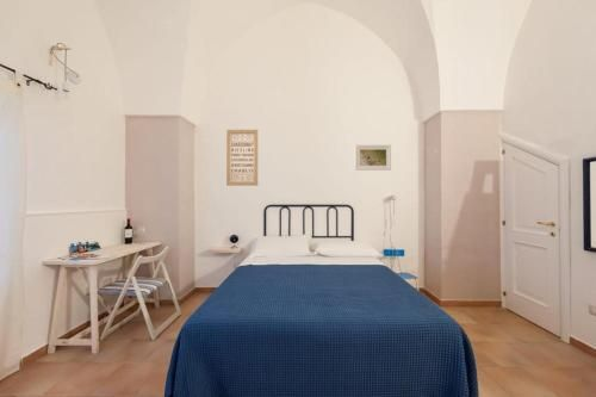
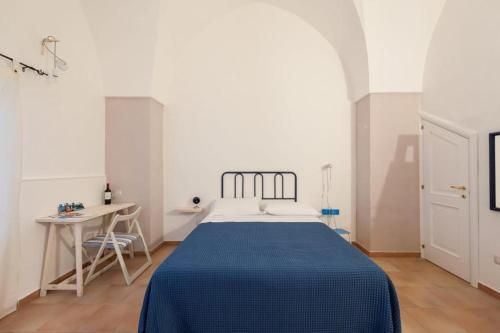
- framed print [354,143,392,172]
- wall art [225,129,259,187]
